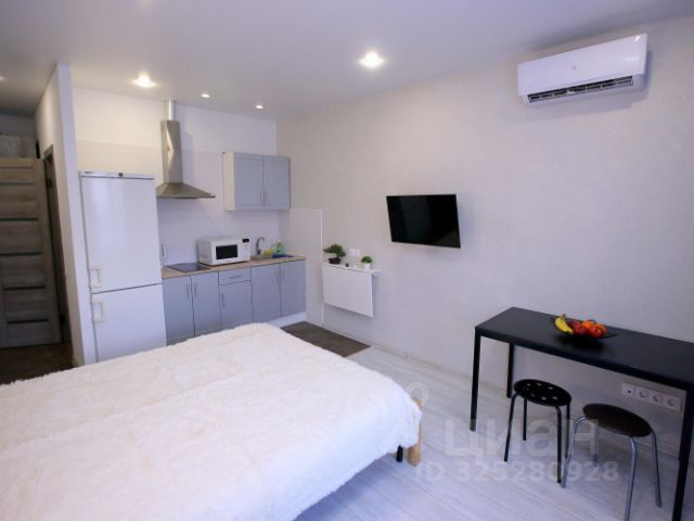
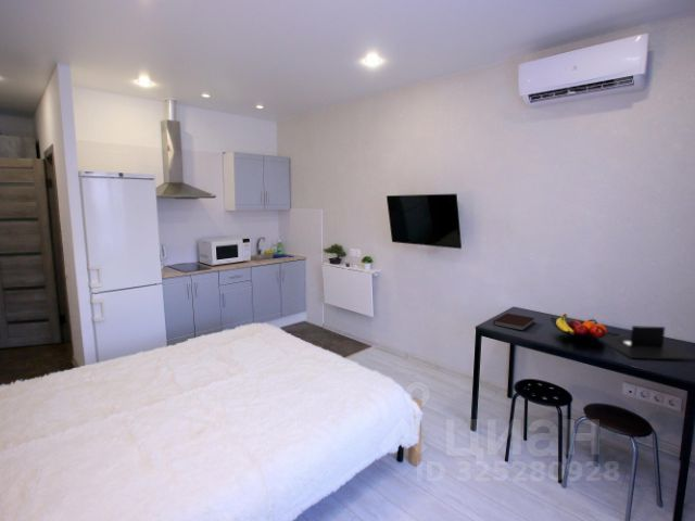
+ laptop [595,325,695,361]
+ notebook [492,313,535,332]
